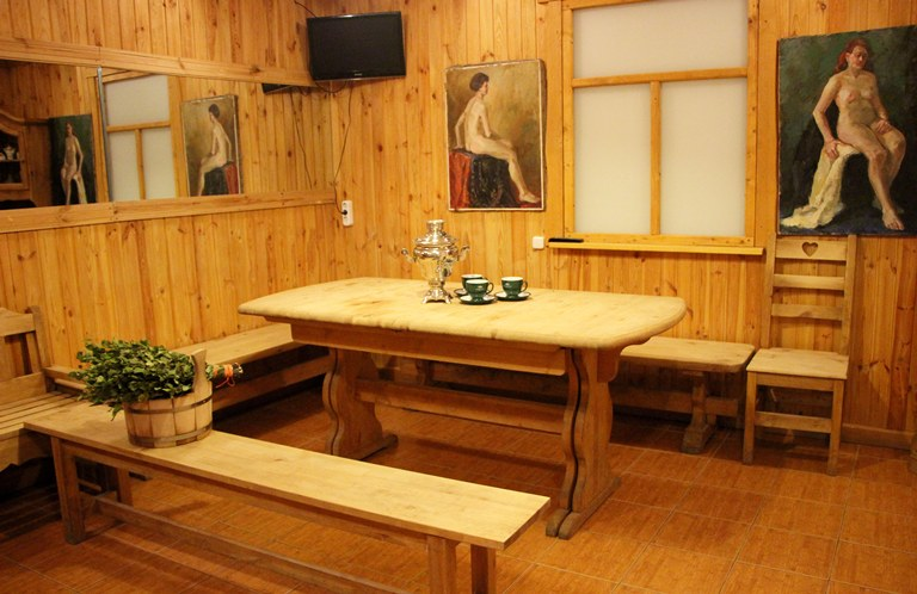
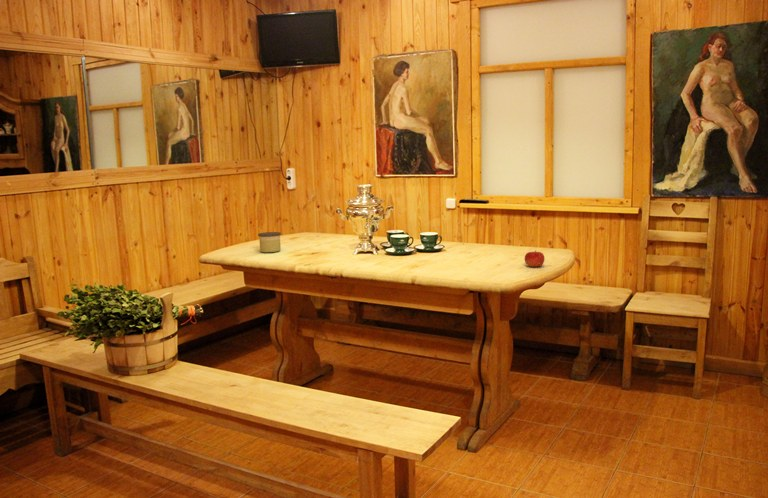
+ candle [257,231,282,253]
+ fruit [524,249,545,268]
